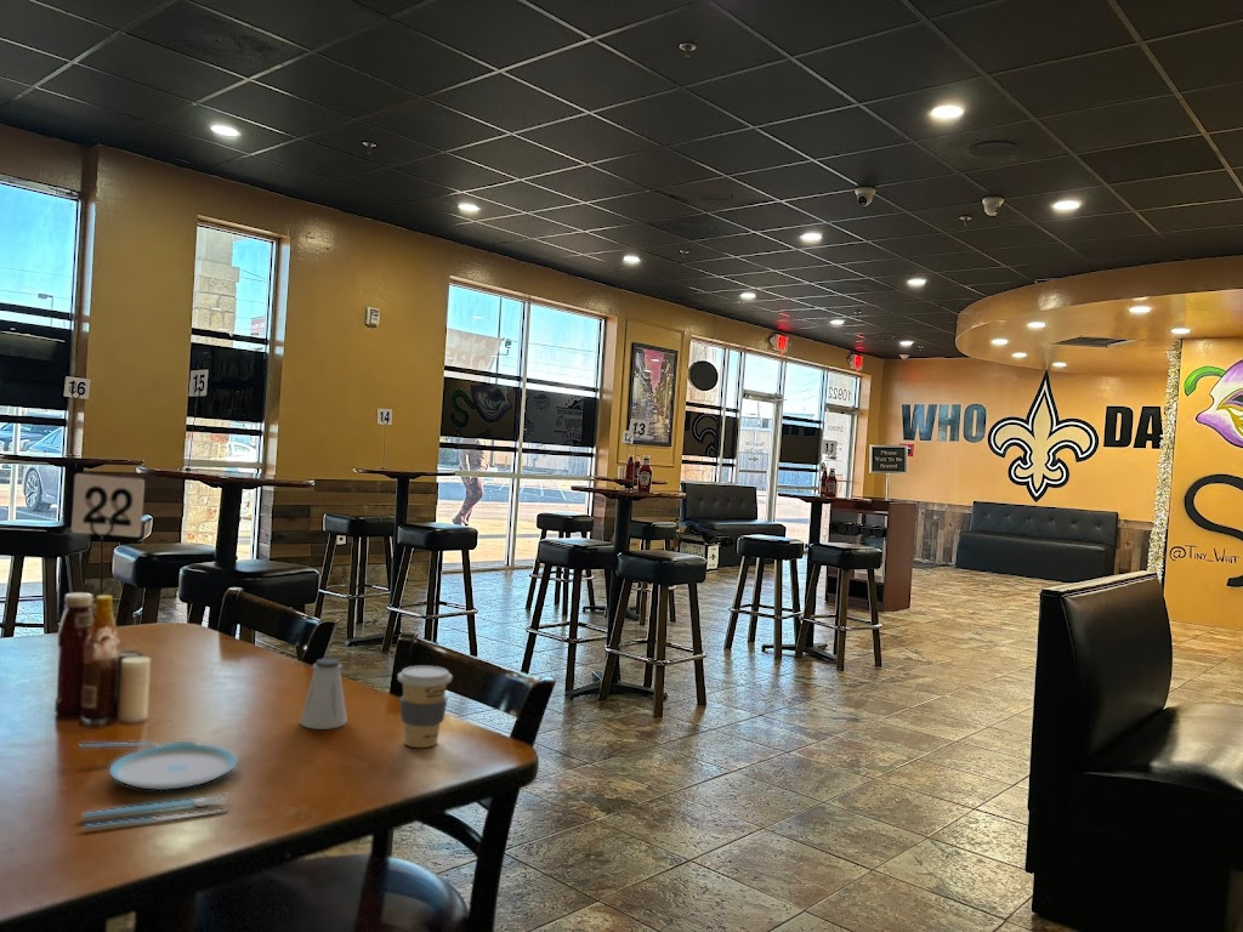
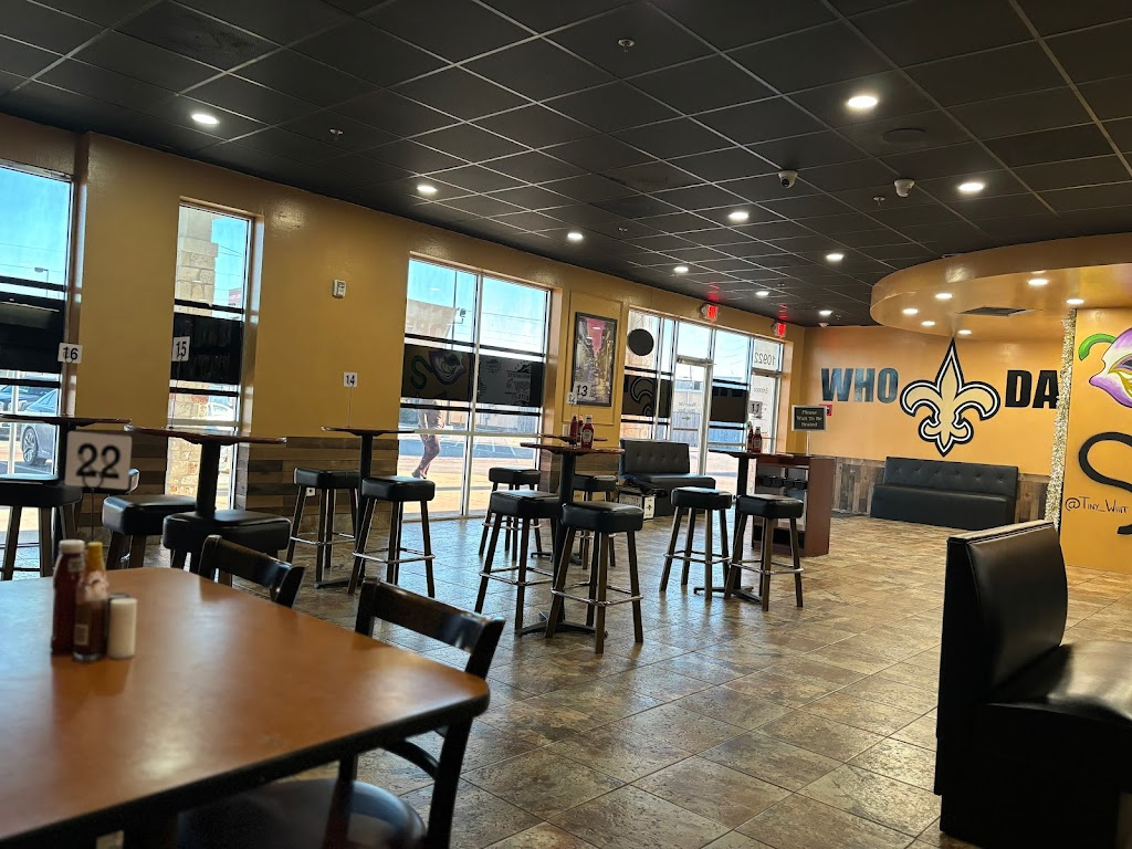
- plate [78,740,238,830]
- coffee cup [397,665,454,749]
- saltshaker [299,658,348,731]
